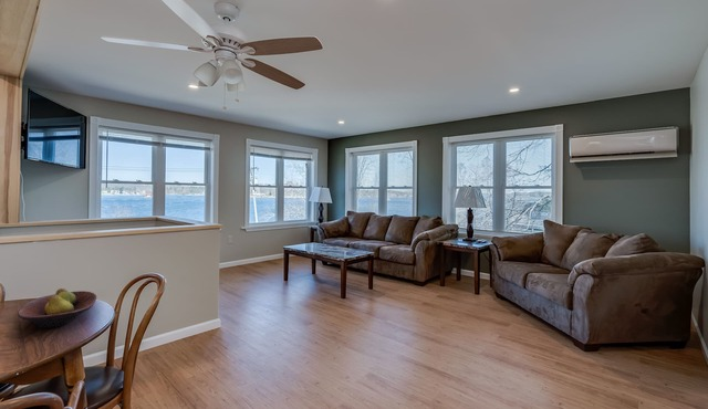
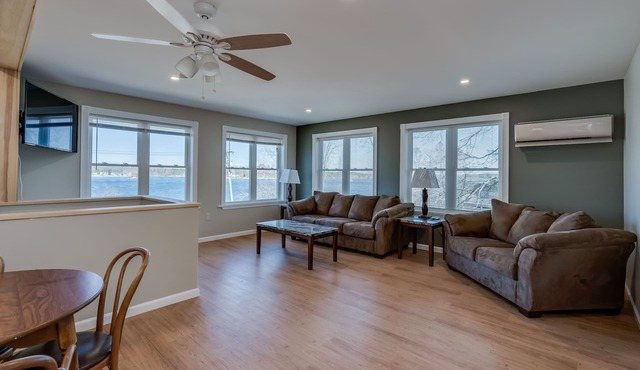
- fruit bowl [17,287,97,329]
